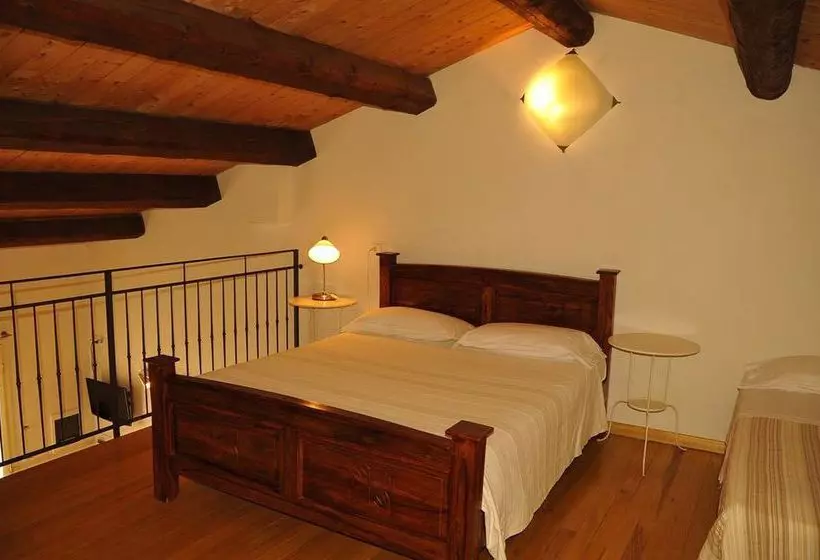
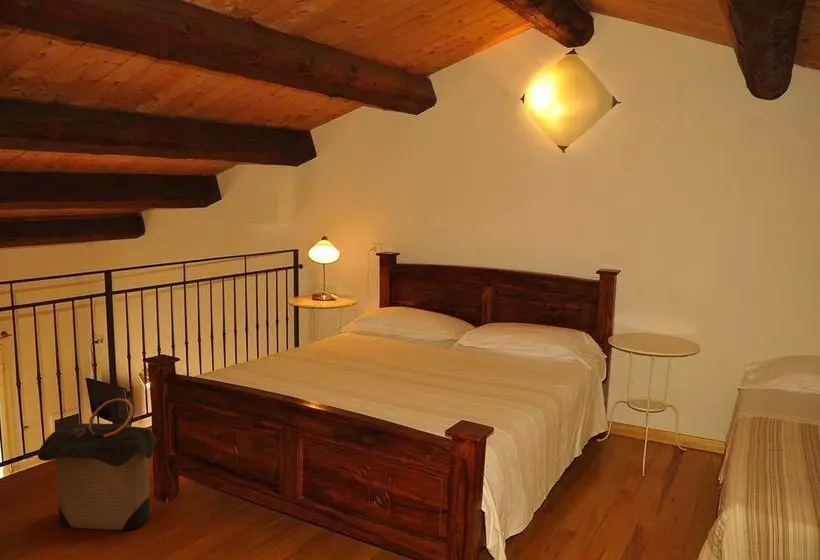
+ laundry hamper [36,397,160,531]
